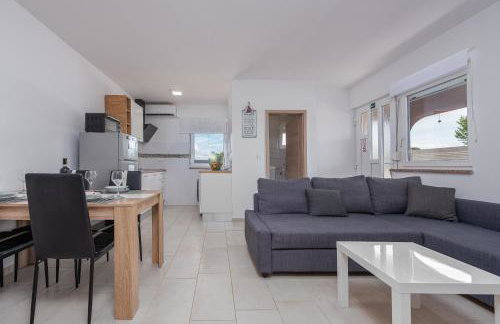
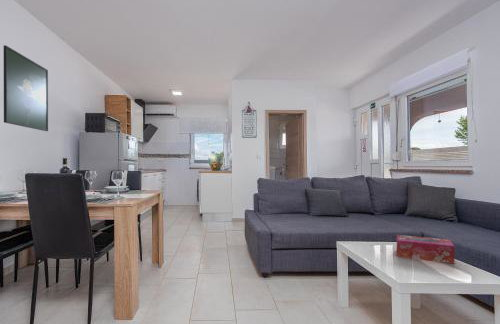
+ tissue box [396,234,455,265]
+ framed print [3,44,49,132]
